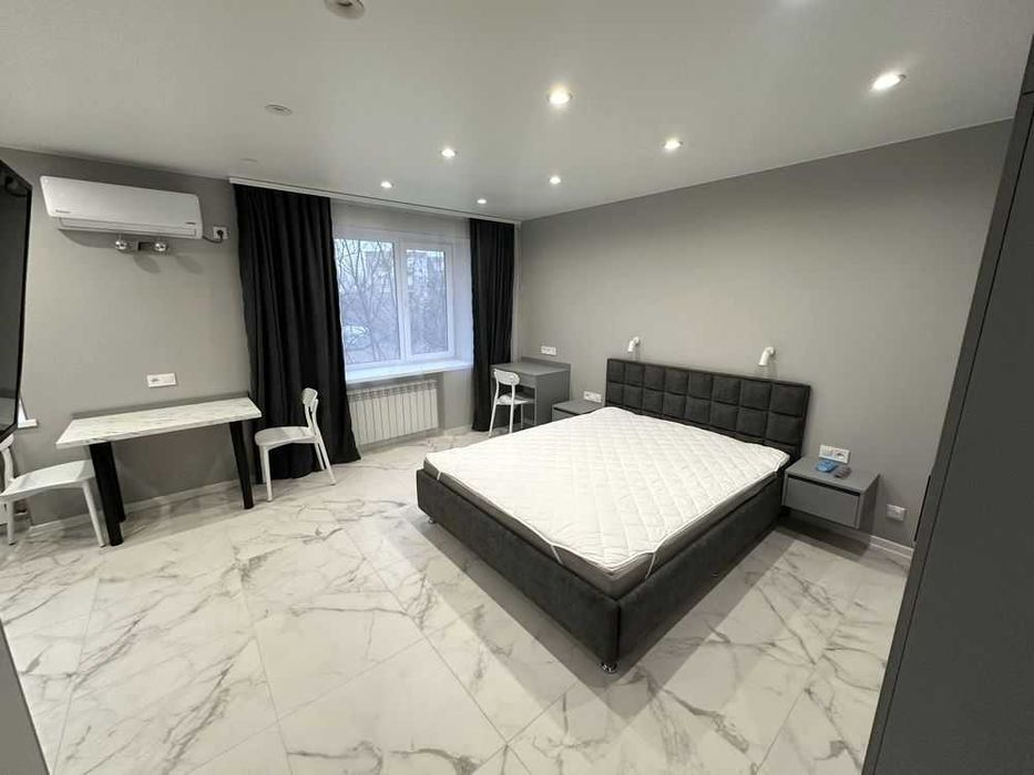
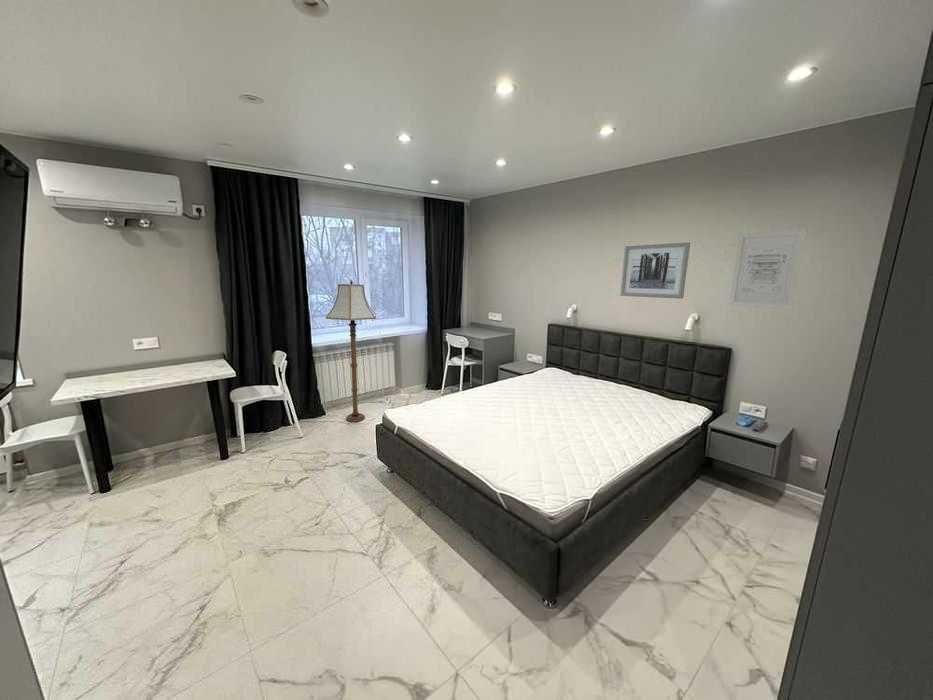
+ wall art [619,241,691,300]
+ floor lamp [325,279,377,423]
+ wall art [728,228,807,310]
